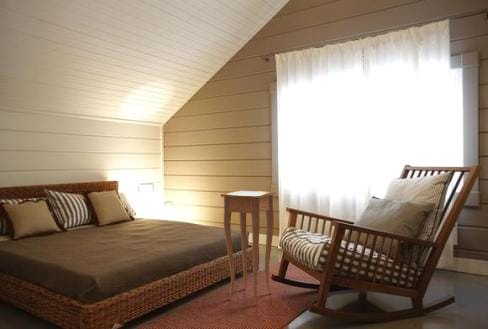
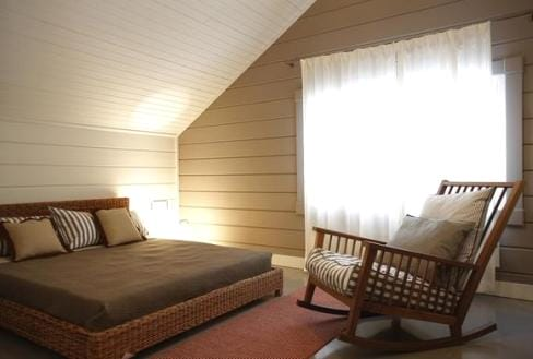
- side table [220,190,276,307]
